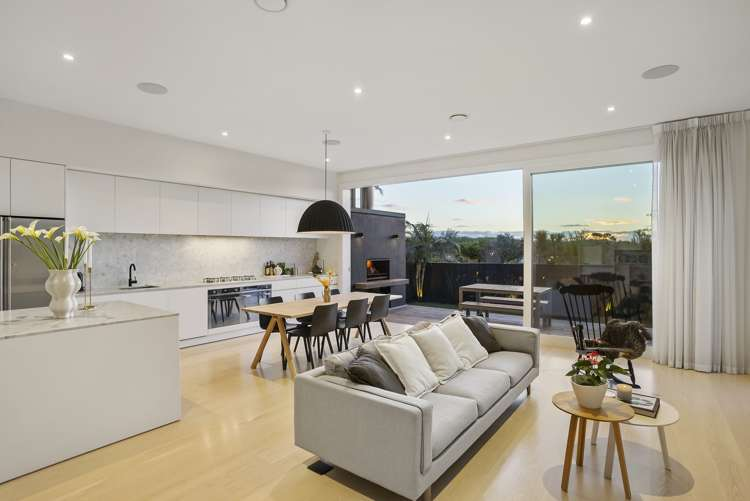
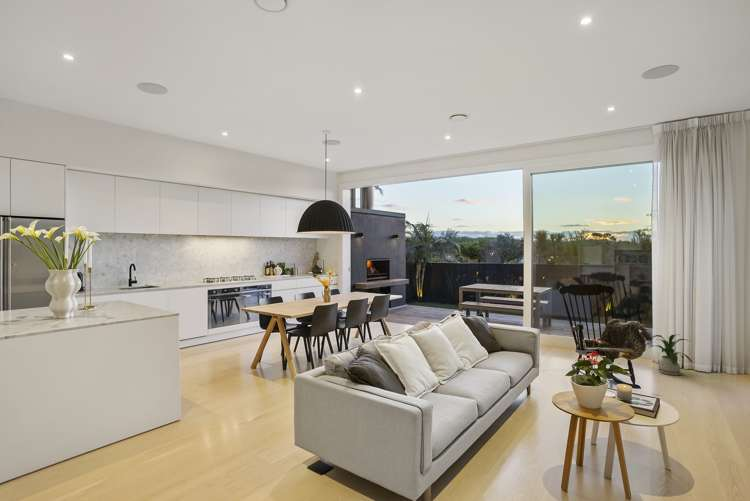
+ house plant [648,333,693,376]
